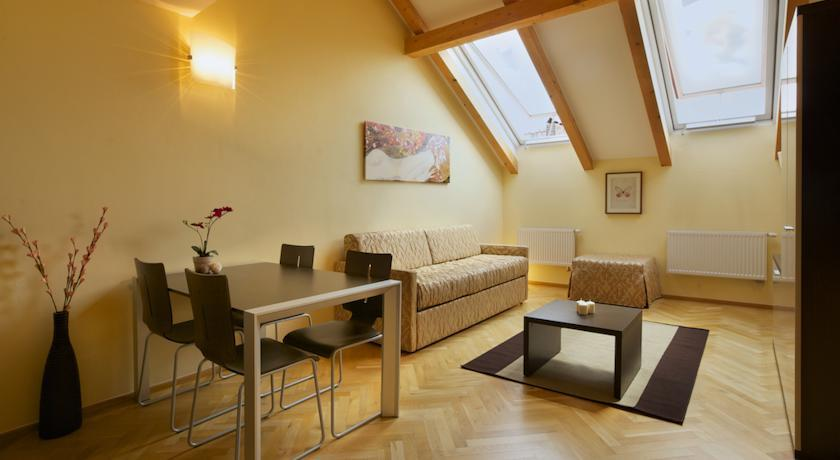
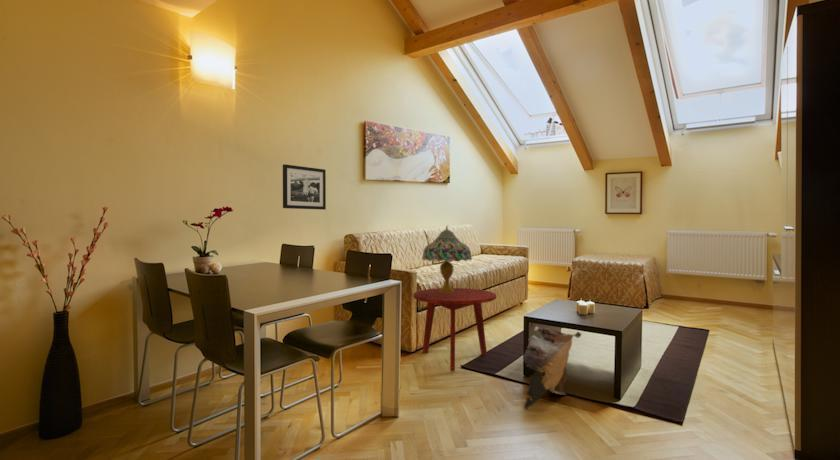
+ picture frame [282,163,327,211]
+ side table [412,287,497,372]
+ backpack [521,325,582,410]
+ table lamp [421,225,473,293]
